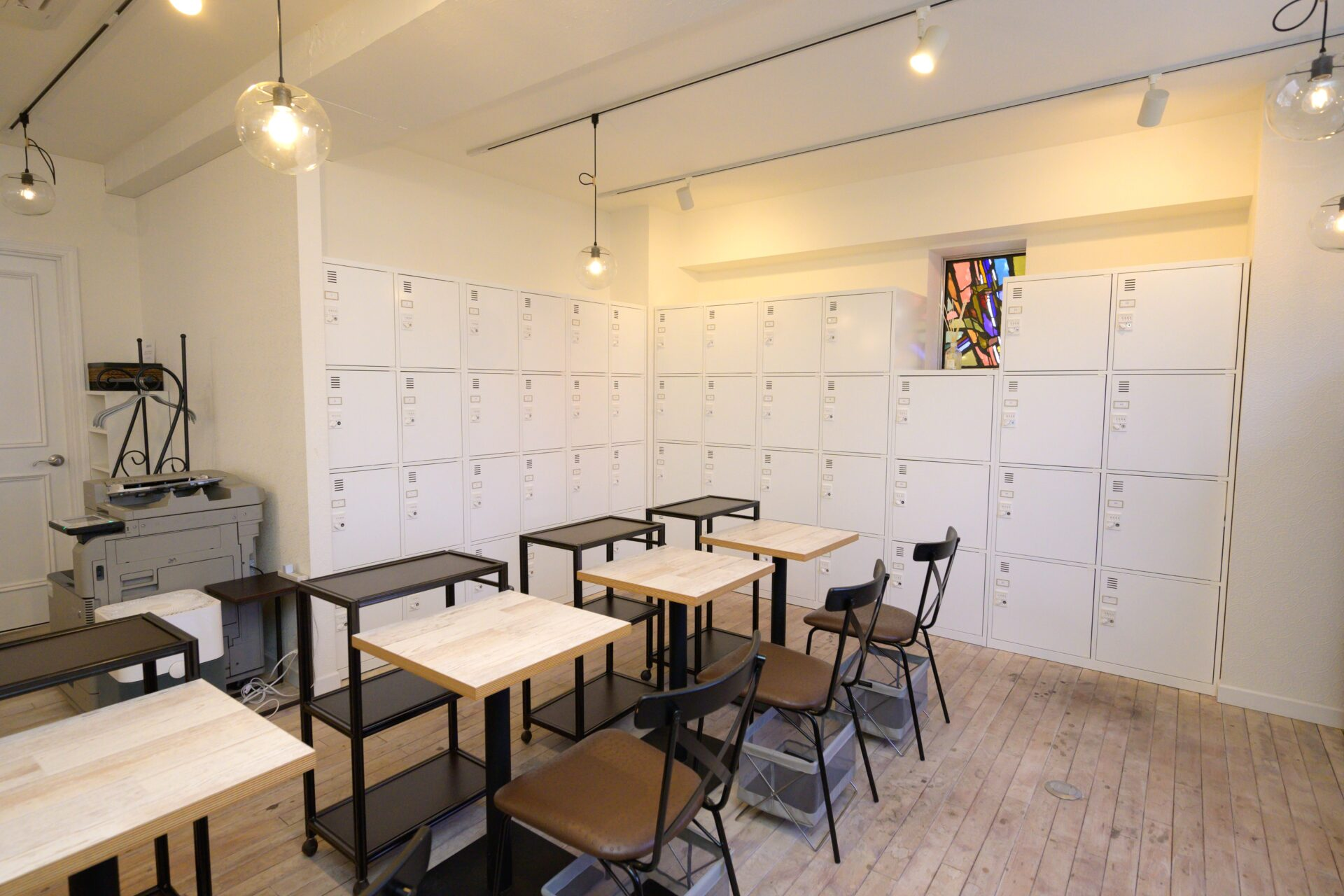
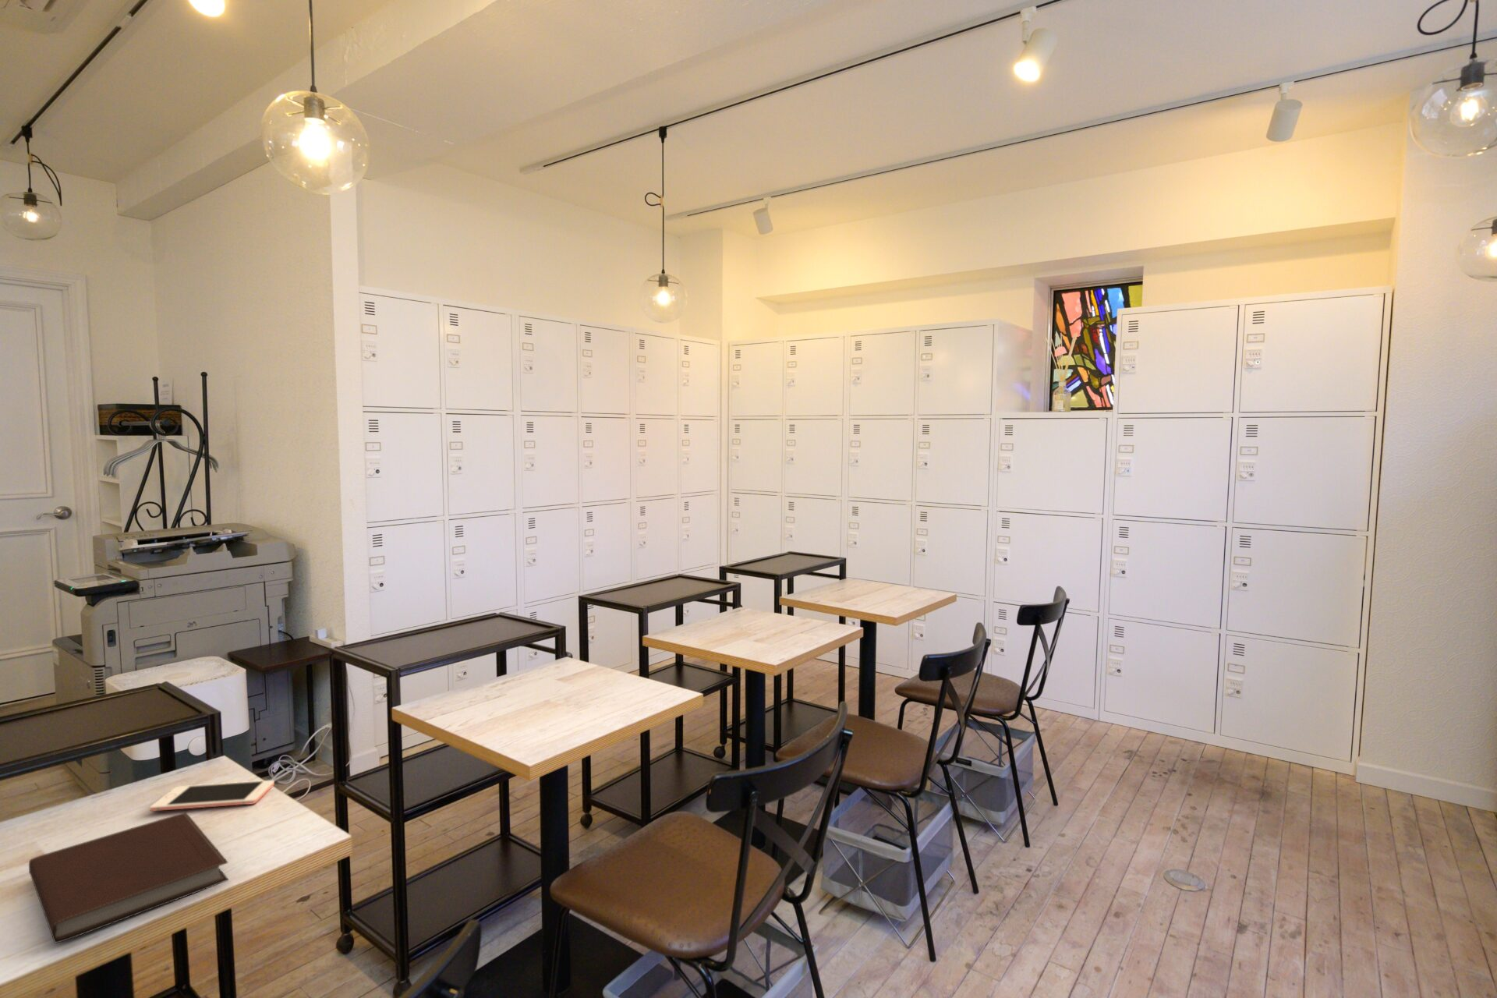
+ notebook [28,811,231,945]
+ cell phone [149,780,275,812]
